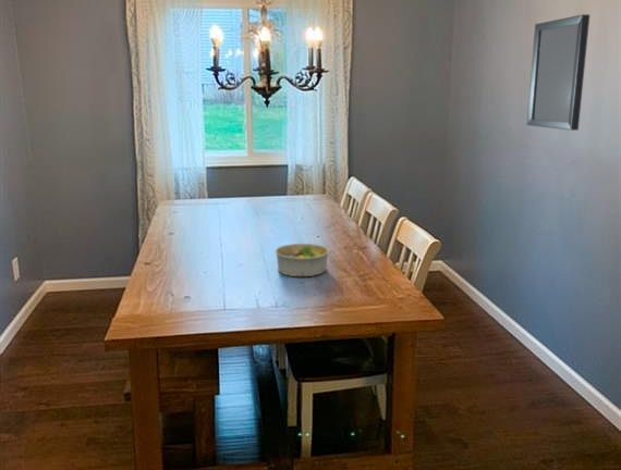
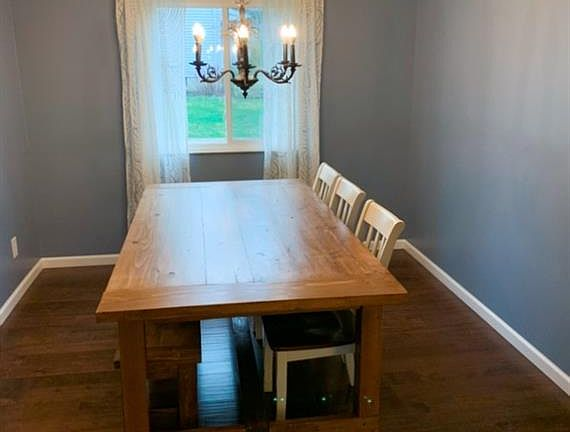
- home mirror [526,13,590,132]
- bowl [273,243,330,277]
